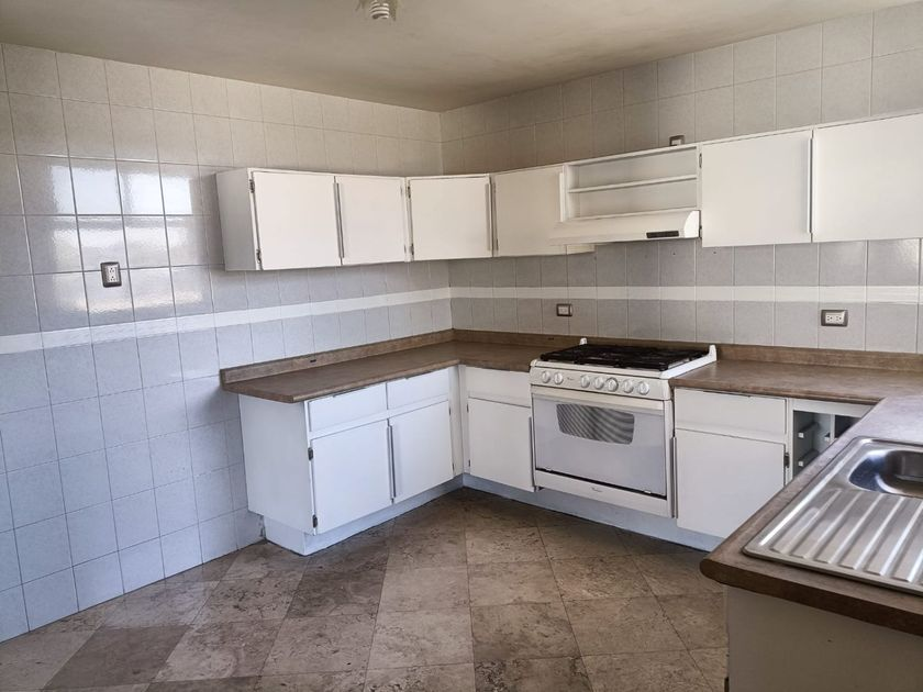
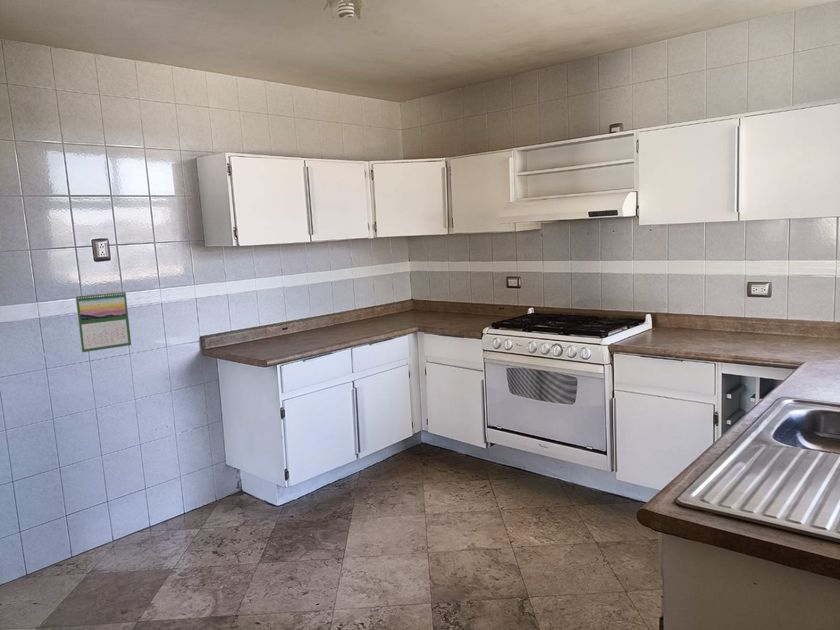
+ calendar [74,290,132,353]
